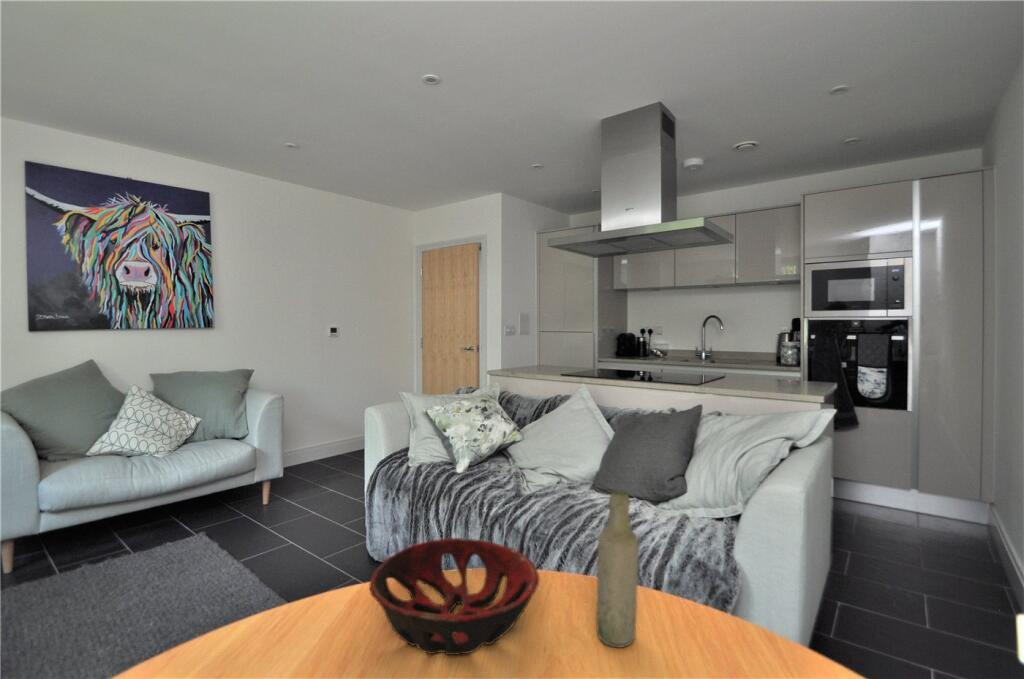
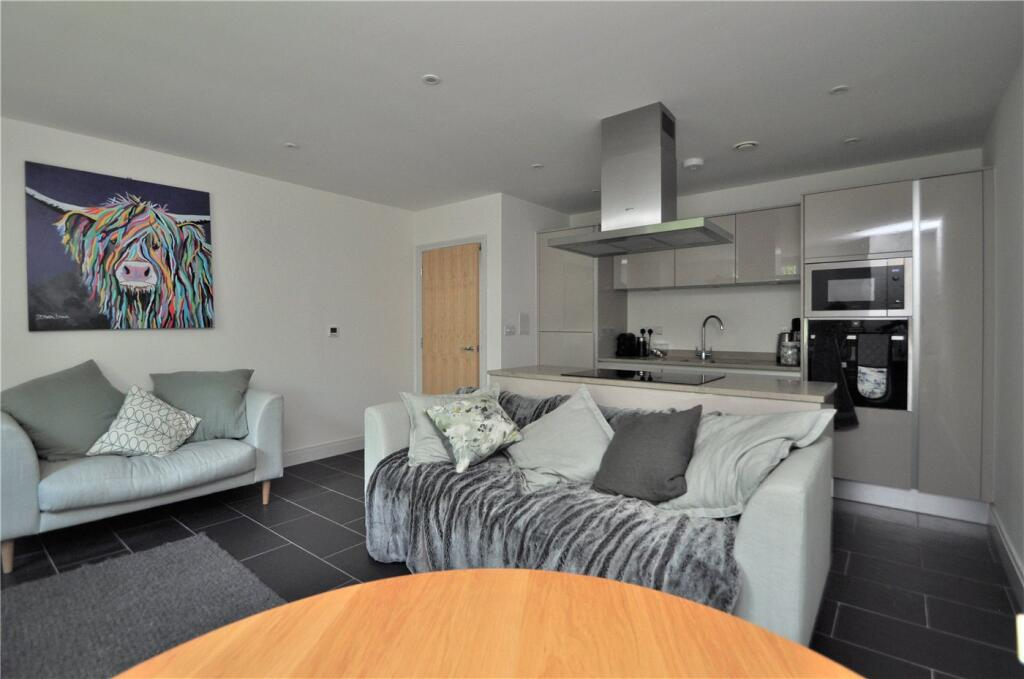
- decorative bowl [368,537,540,656]
- bottle [595,489,640,649]
